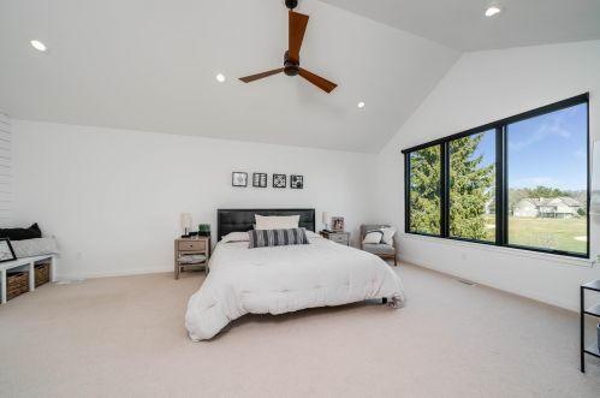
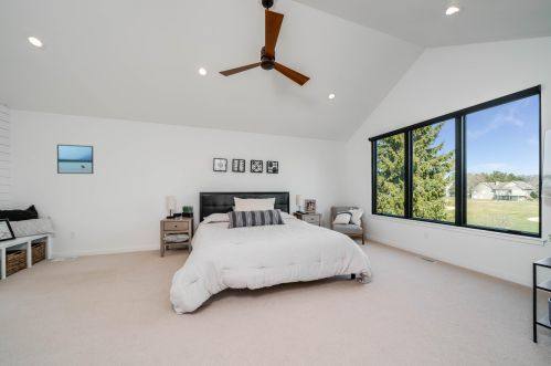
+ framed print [56,144,95,175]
